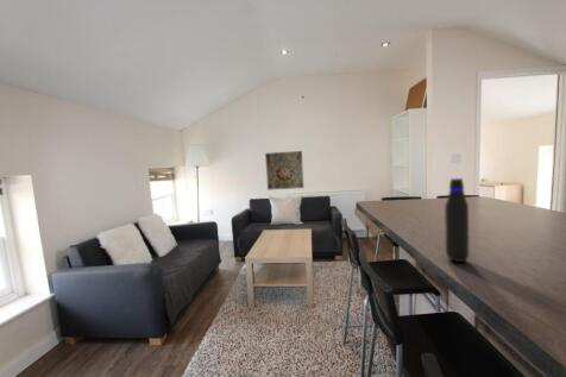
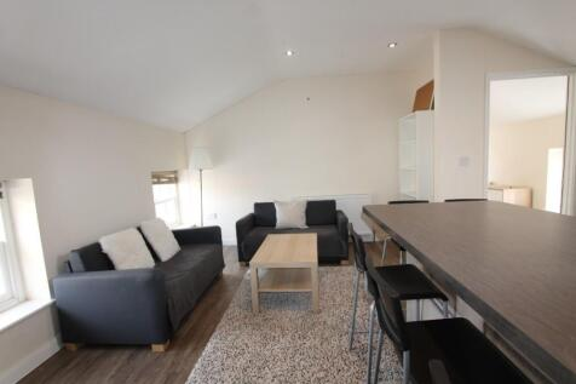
- wall art [264,150,304,191]
- water bottle [444,177,470,264]
